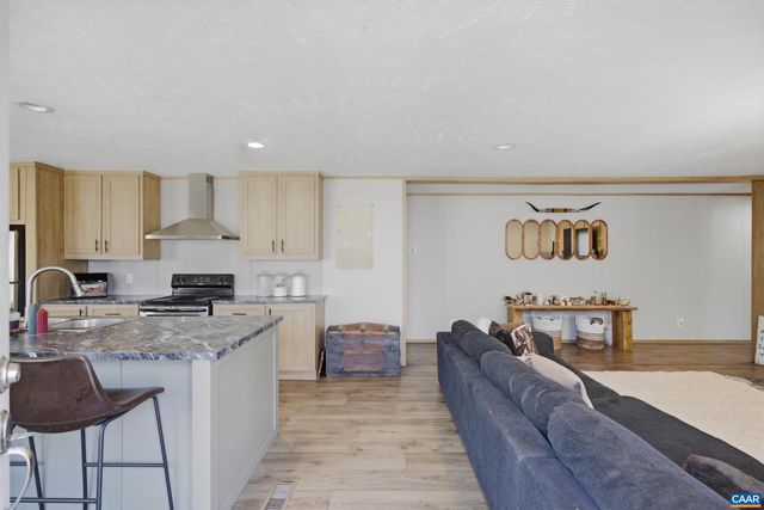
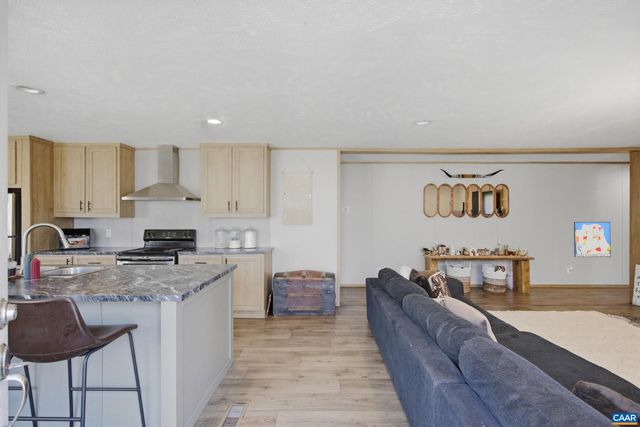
+ wall art [573,221,612,258]
